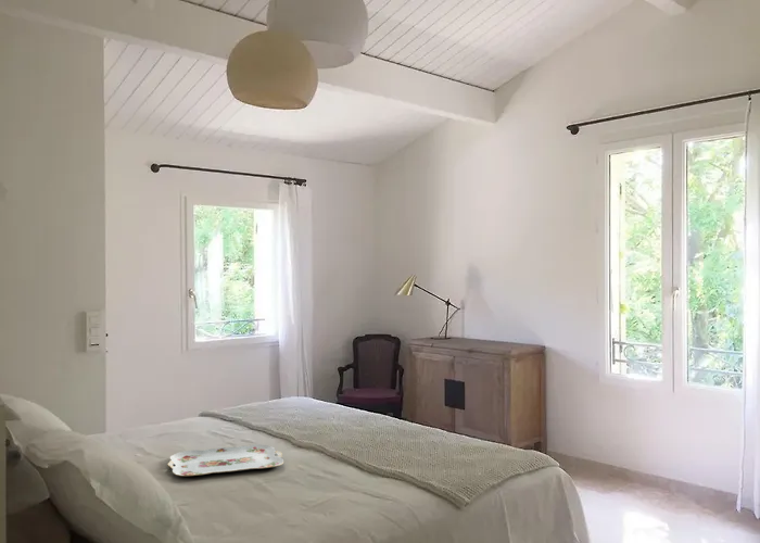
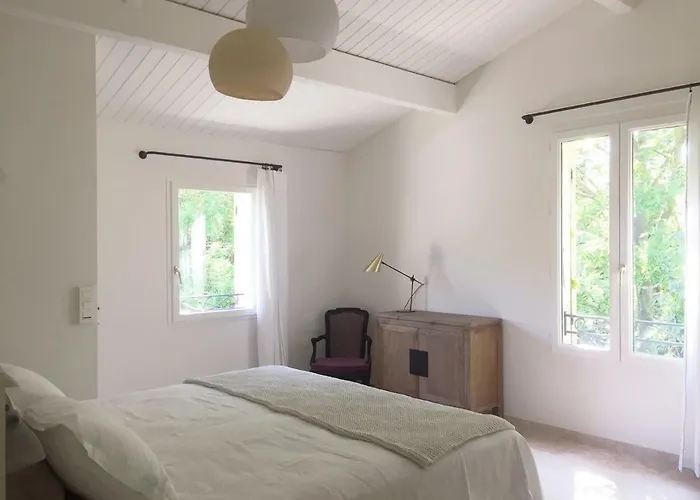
- serving tray [166,443,284,477]
